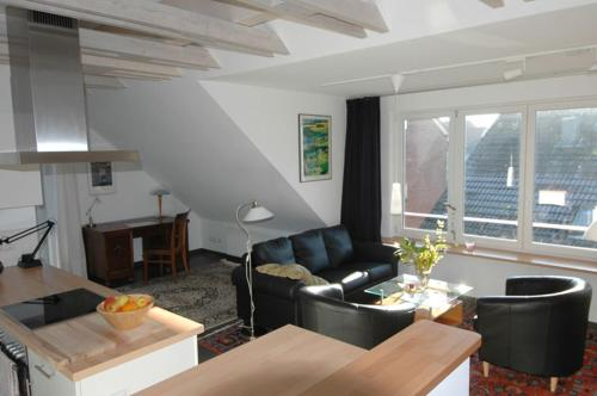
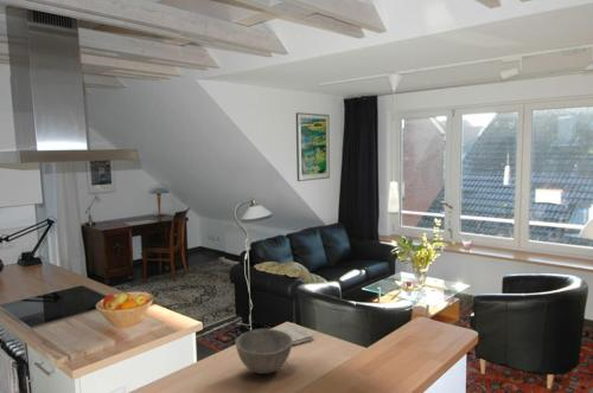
+ washcloth [272,322,315,347]
+ bowl [235,328,293,375]
